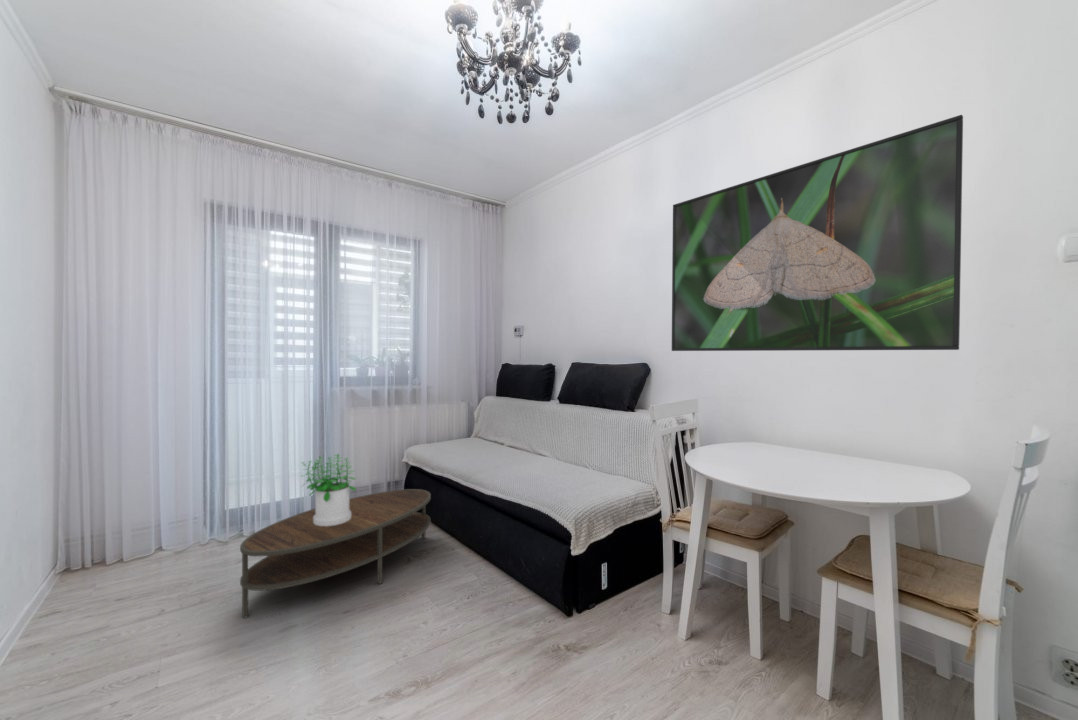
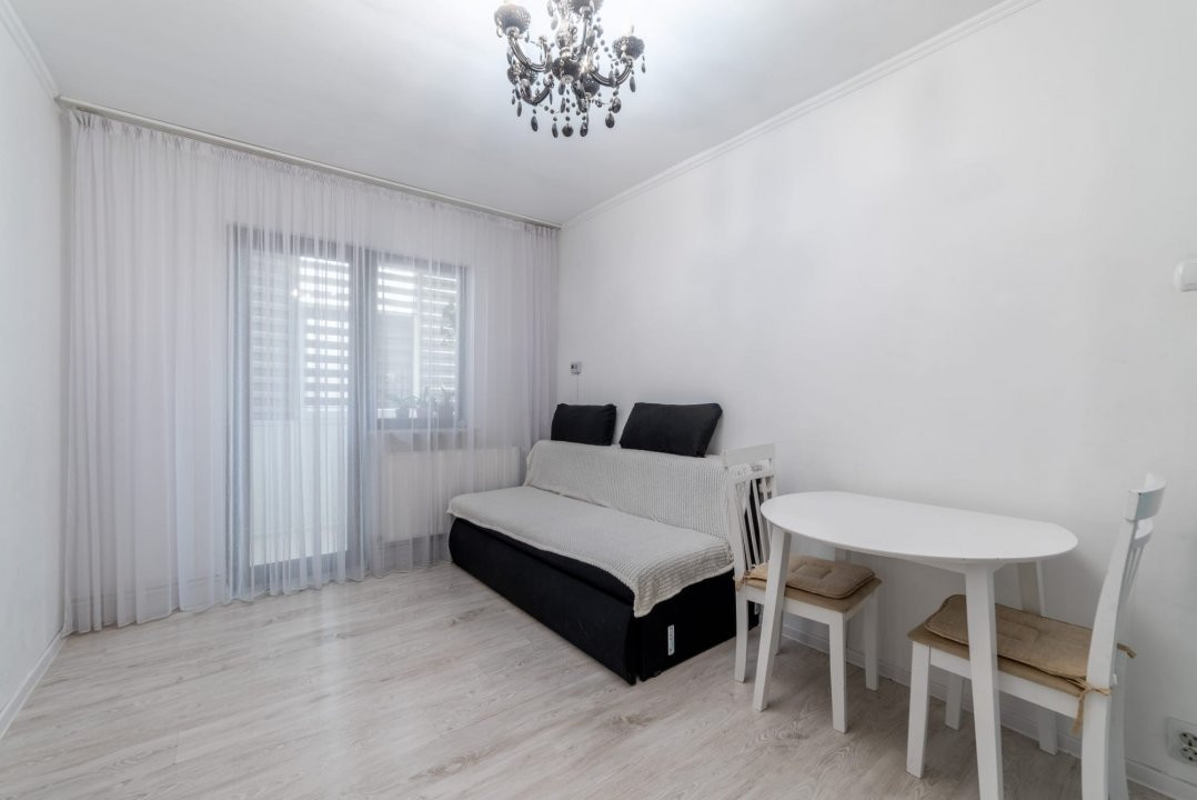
- potted plant [299,453,357,526]
- coffee table [239,488,432,619]
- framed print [671,114,964,352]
